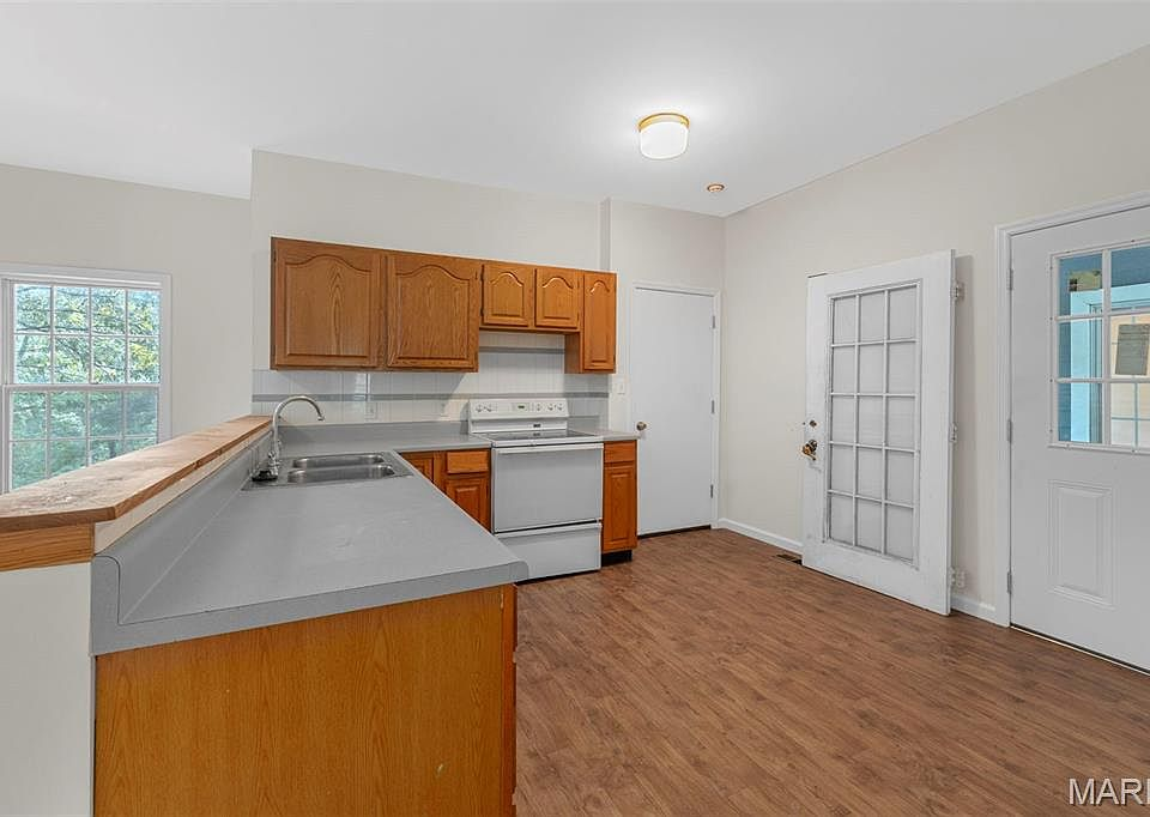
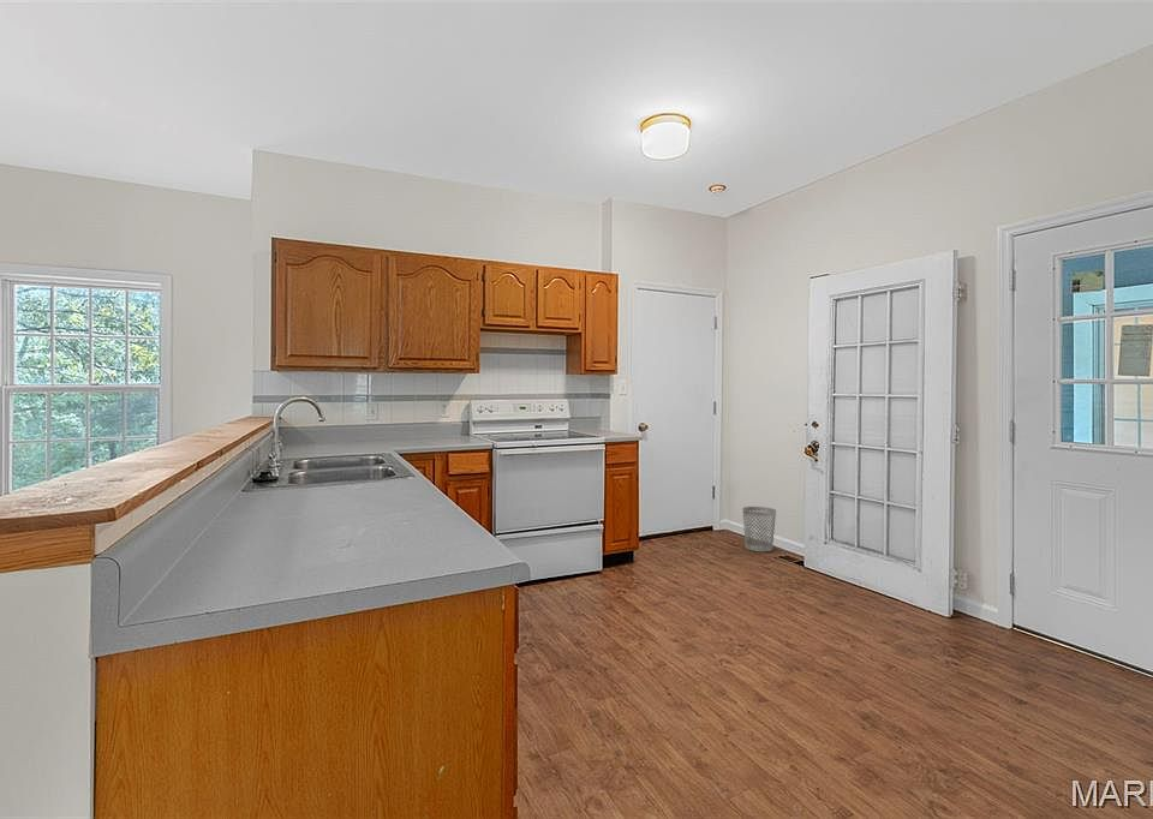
+ wastebasket [741,506,777,552]
